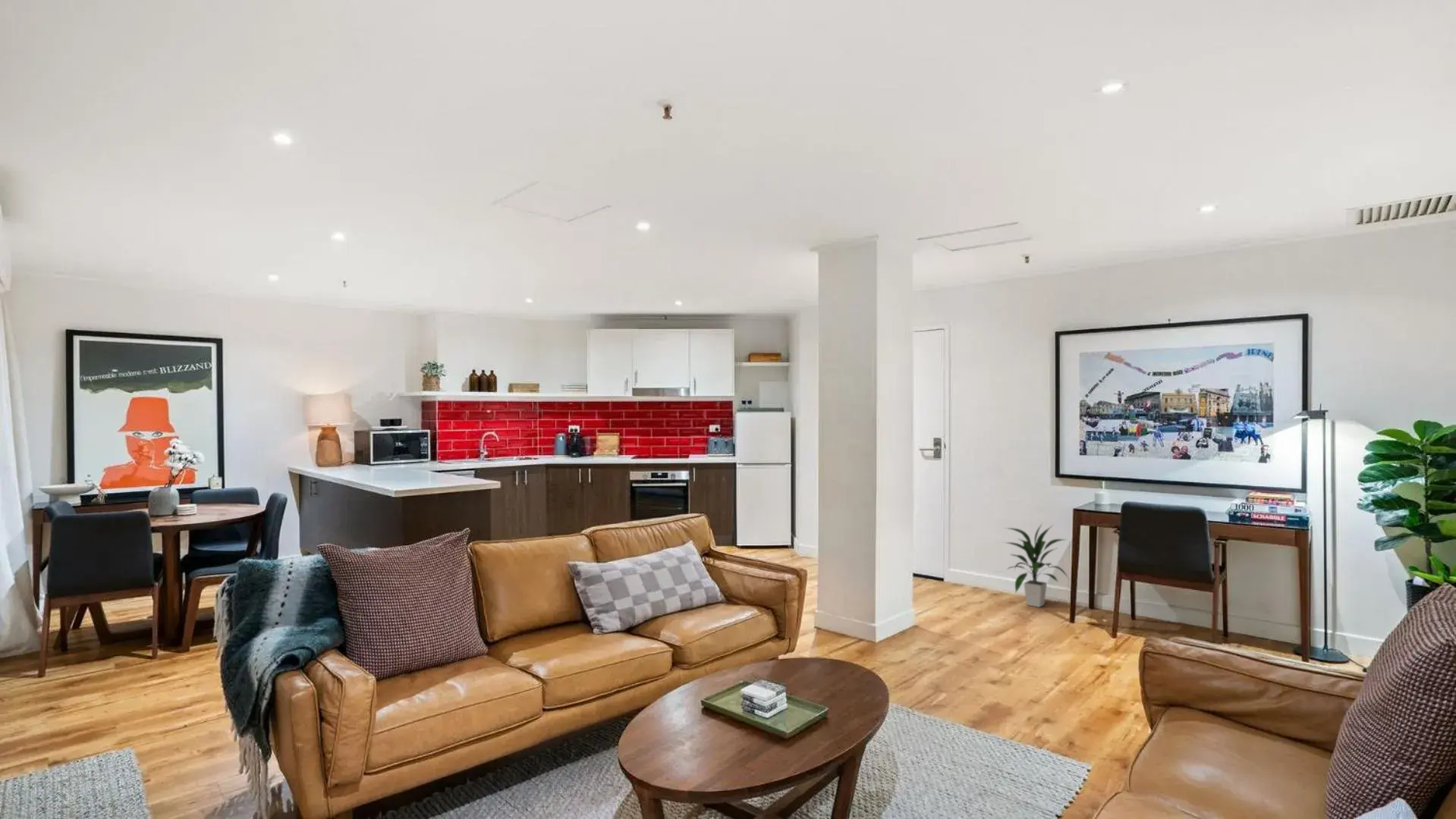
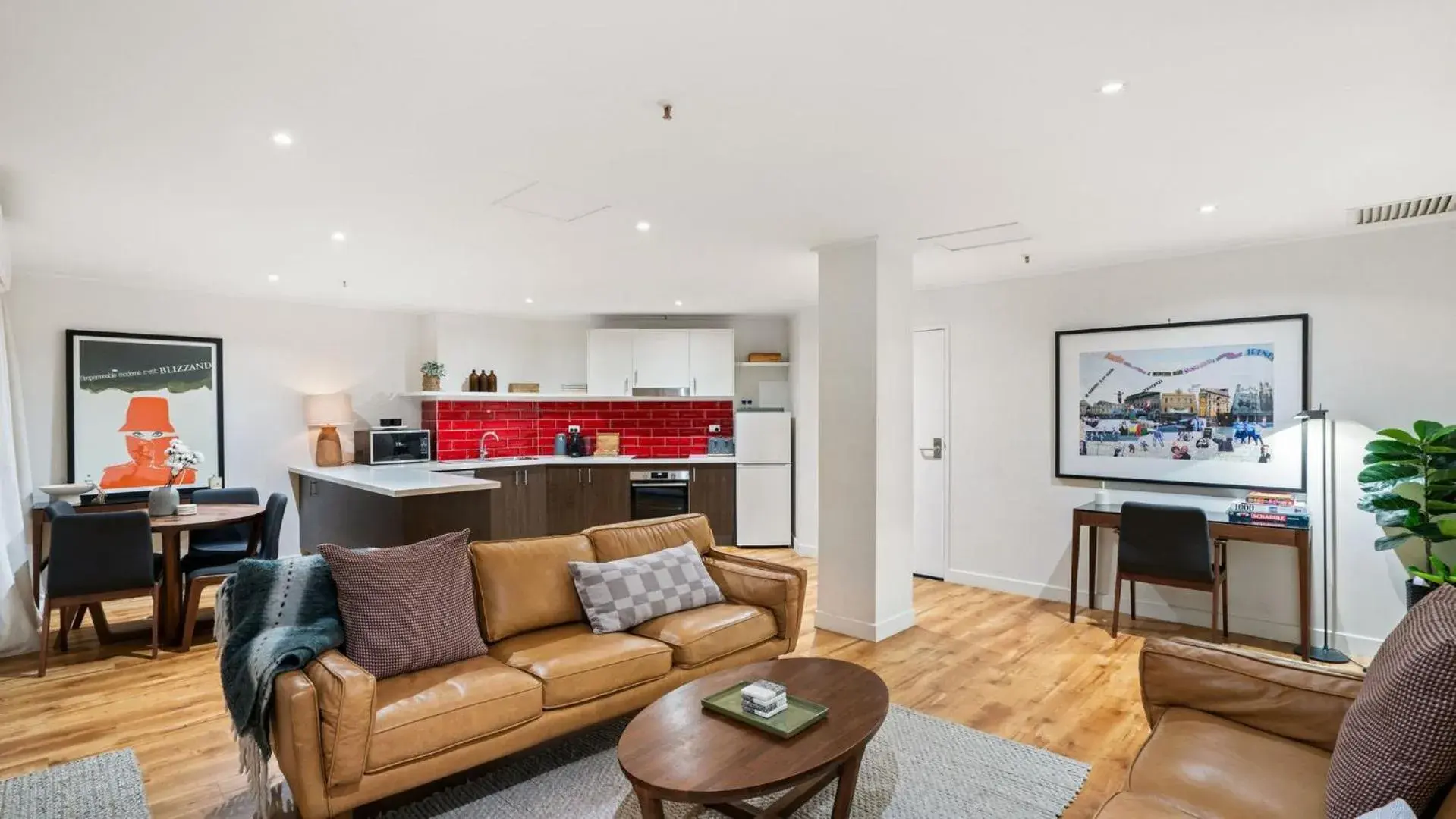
- indoor plant [1002,522,1071,608]
